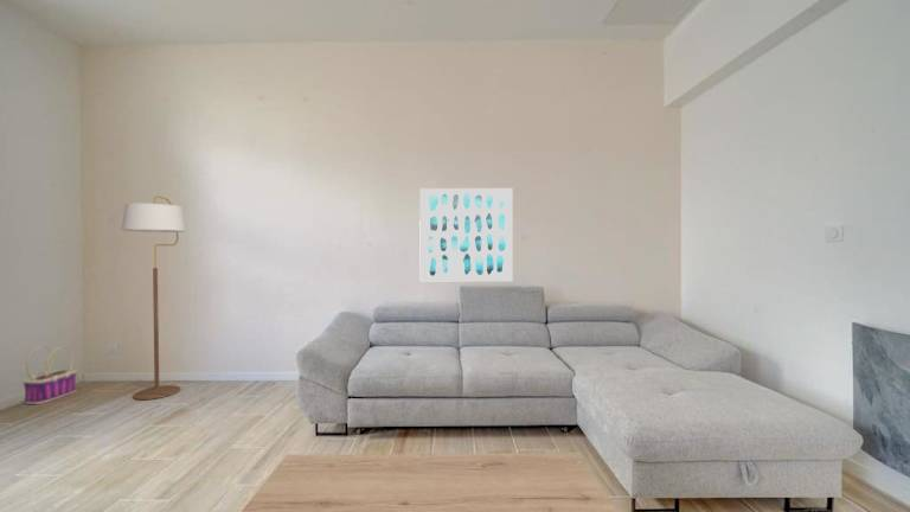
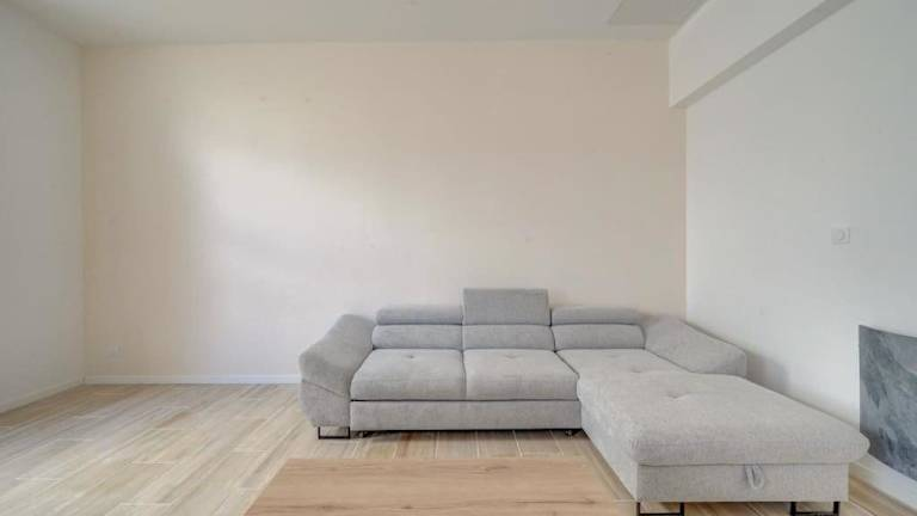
- wall art [418,187,514,282]
- floor lamp [121,194,187,401]
- basket [21,345,78,405]
